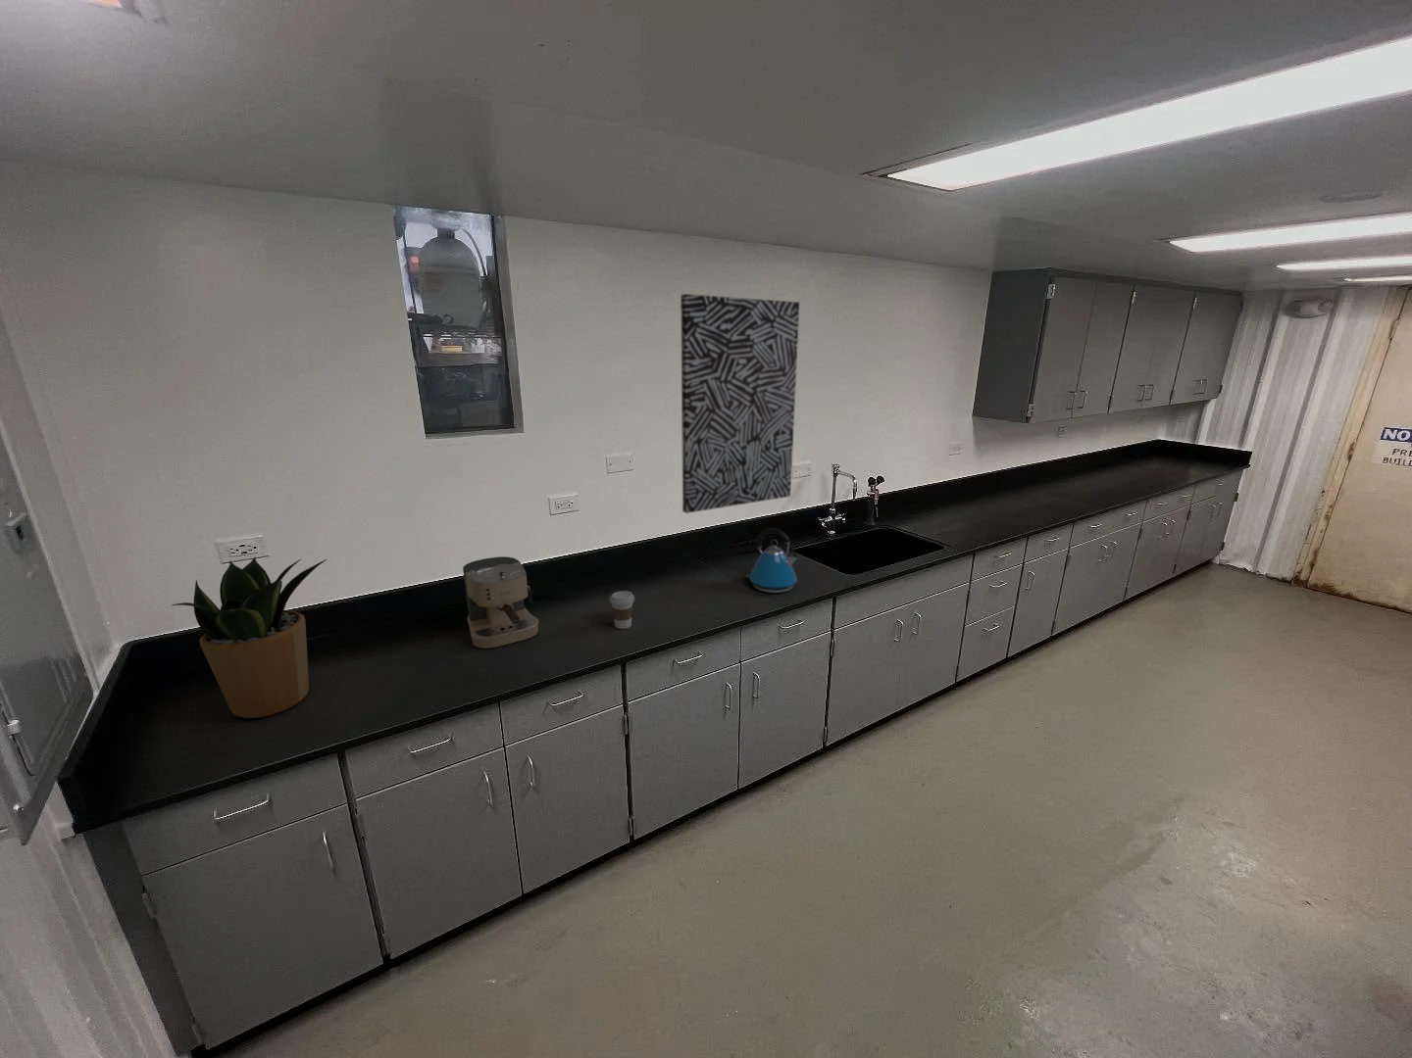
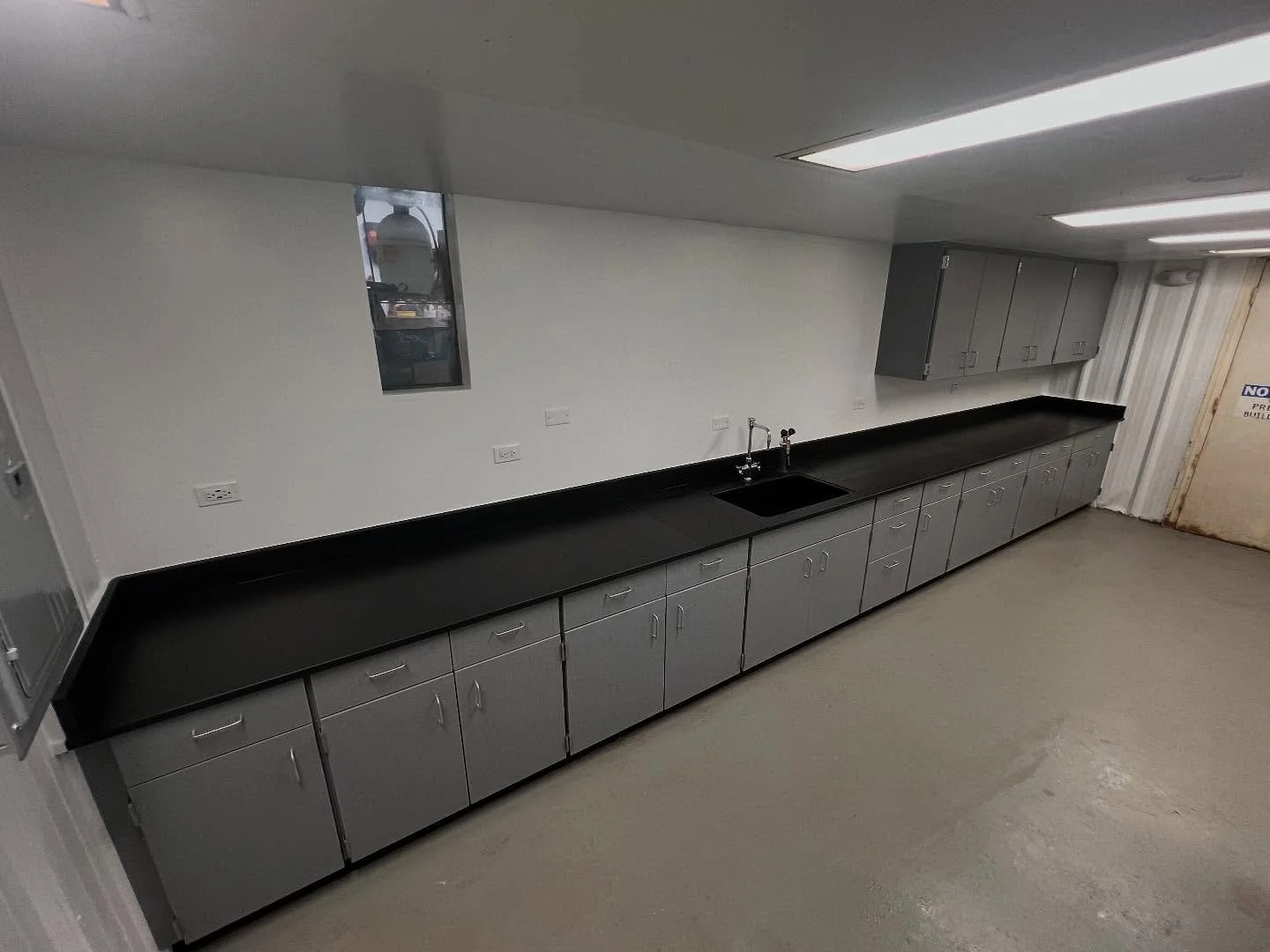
- potted plant [170,556,328,719]
- coffee maker [461,556,540,649]
- coffee cup [609,590,635,630]
- wall art [679,293,801,515]
- kettle [746,527,799,593]
